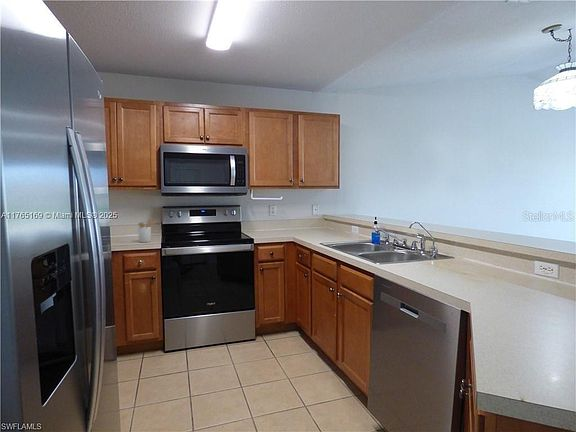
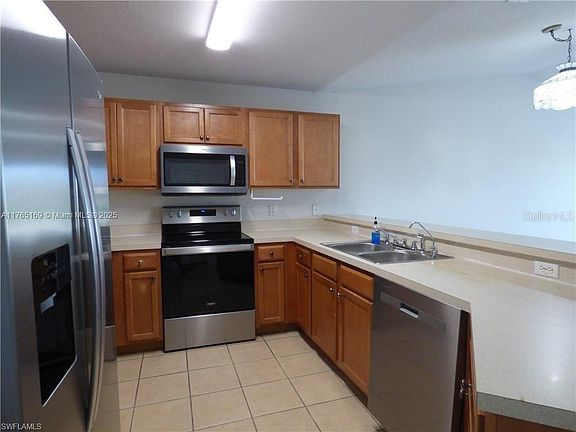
- utensil holder [137,218,157,243]
